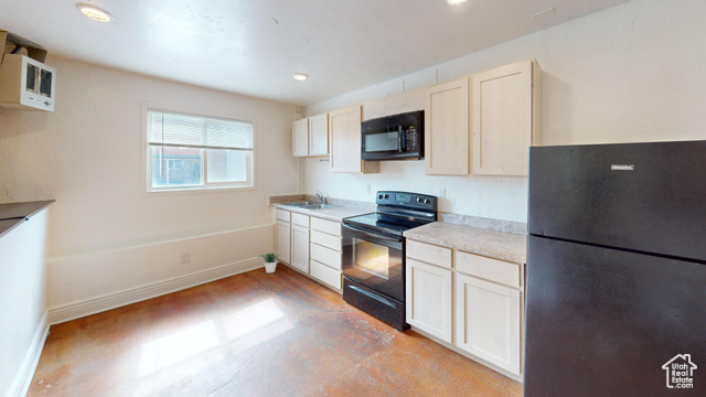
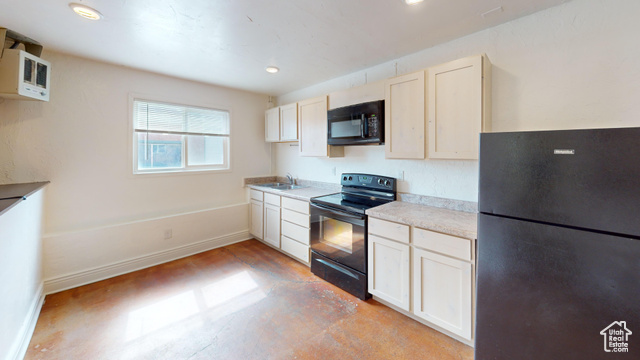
- potted plant [256,251,281,273]
